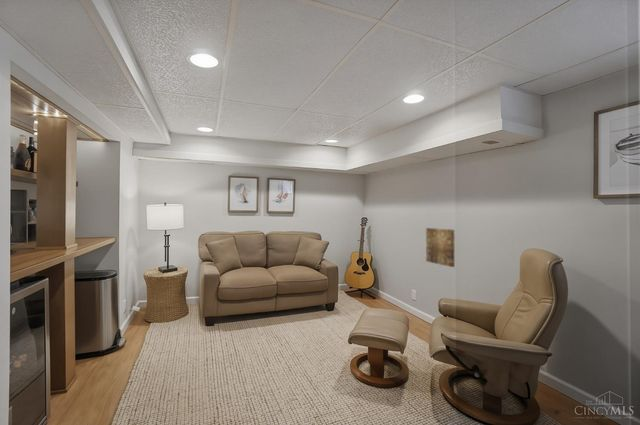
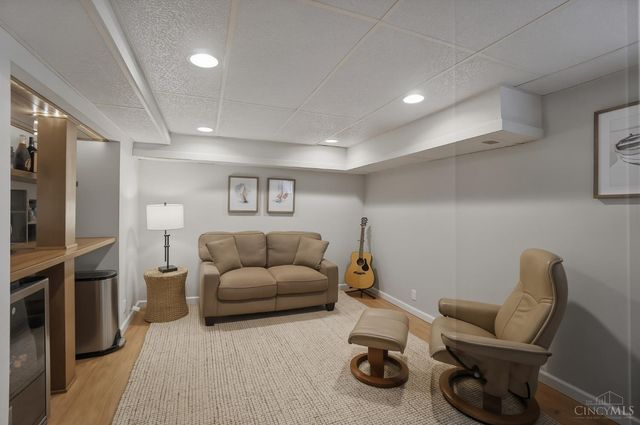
- wall art [425,227,456,268]
